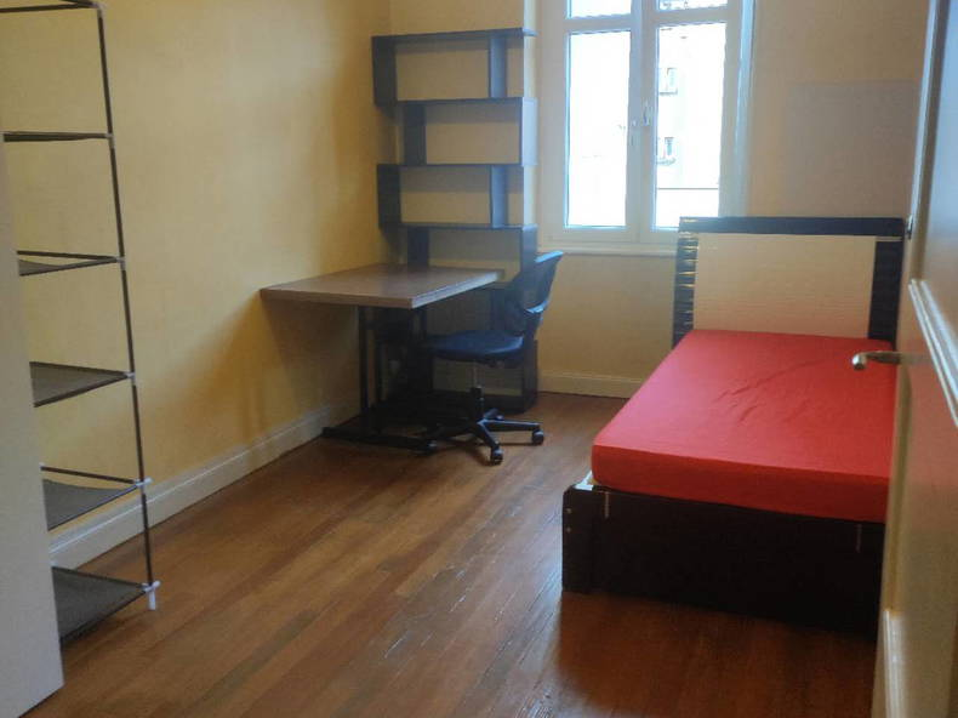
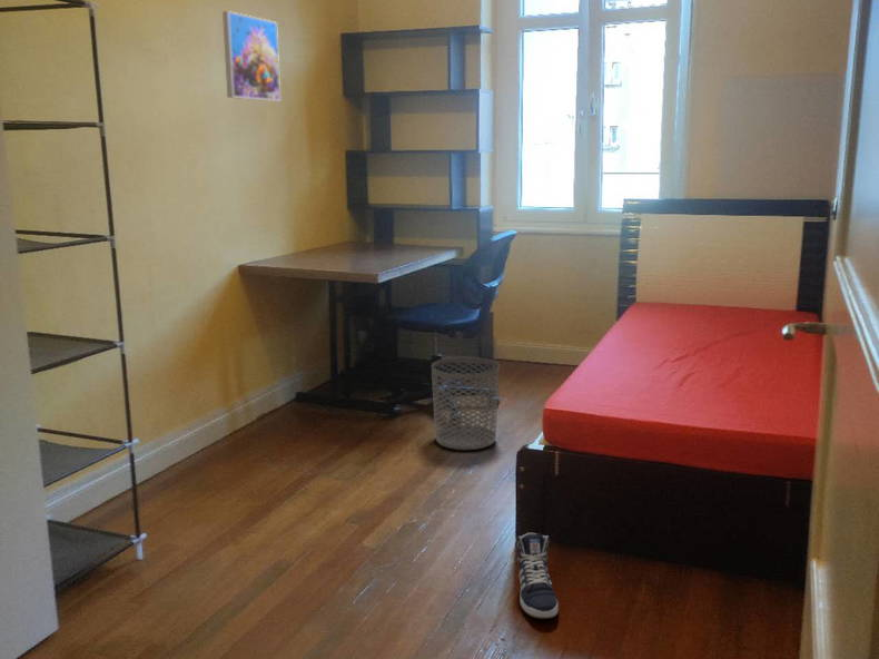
+ waste bin [431,356,501,451]
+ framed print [221,10,282,102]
+ sneaker [515,531,560,620]
